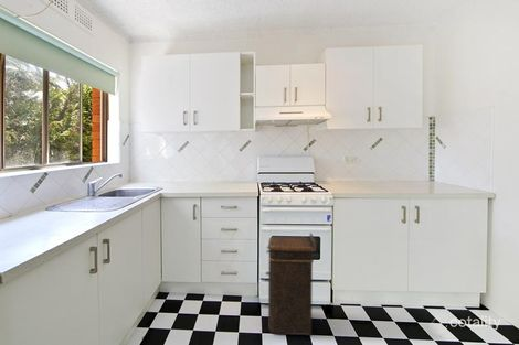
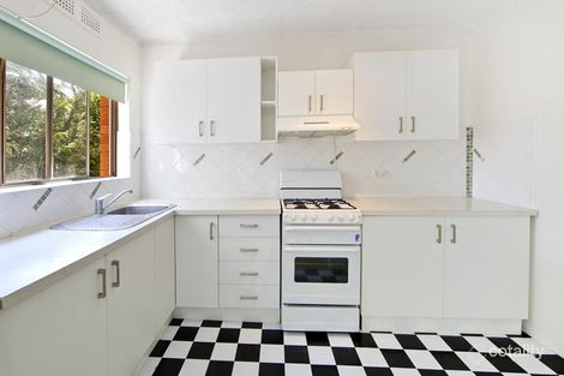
- trash bin [265,233,317,336]
